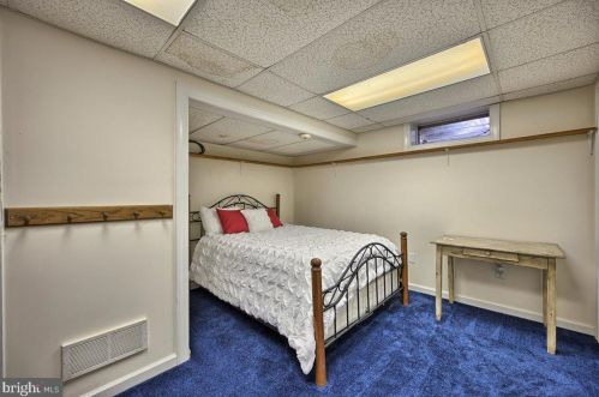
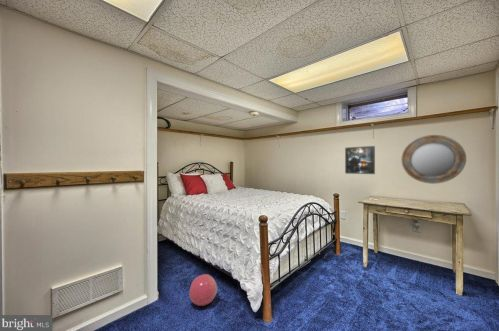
+ home mirror [400,134,467,185]
+ ball [188,273,218,307]
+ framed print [344,145,376,175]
